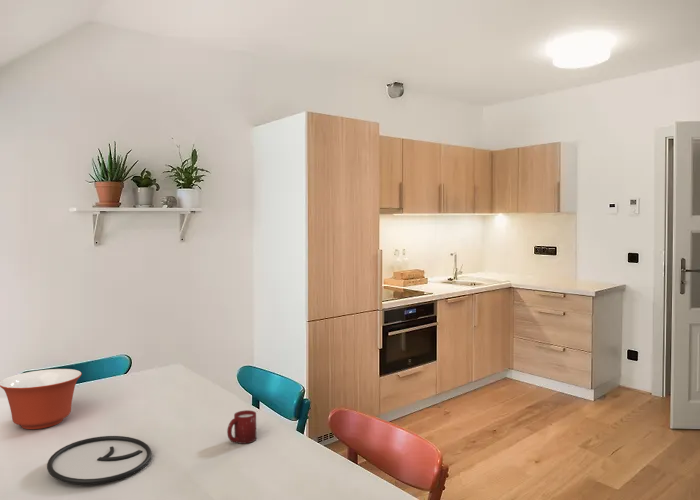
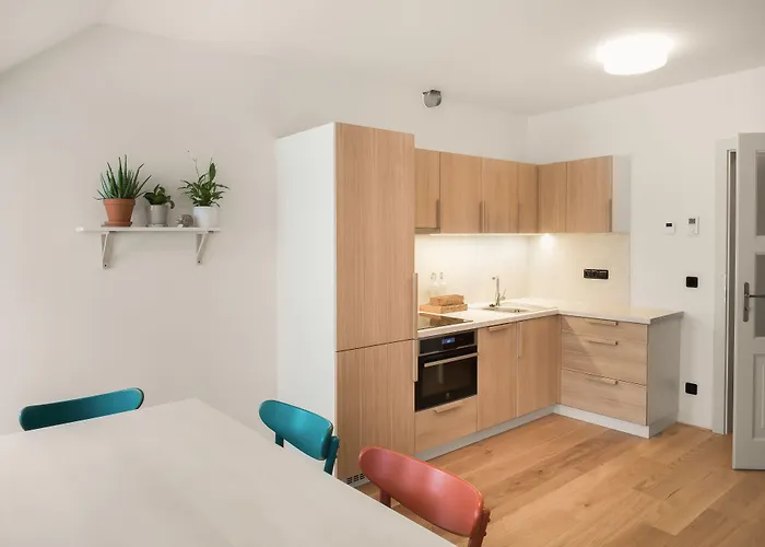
- mixing bowl [0,368,83,430]
- plate [46,435,152,485]
- cup [226,409,257,445]
